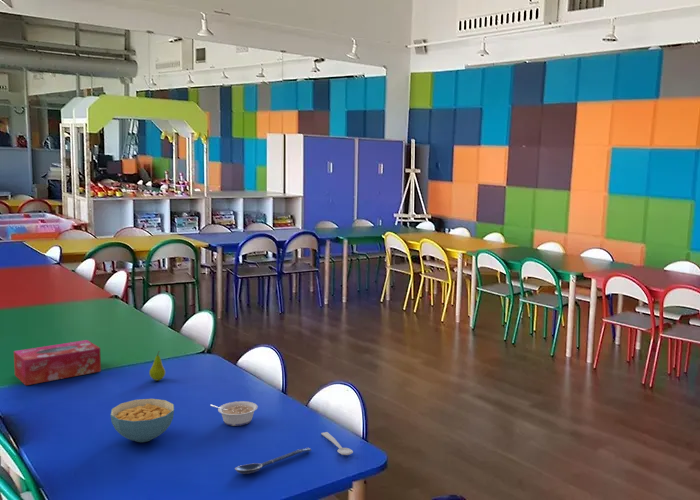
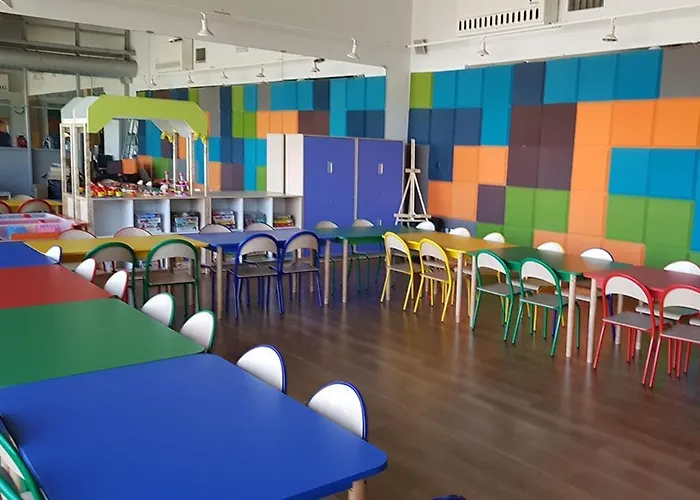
- spoon [234,447,312,475]
- legume [209,400,259,427]
- fruit [148,351,166,381]
- cereal bowl [110,398,175,443]
- spoon [320,431,354,456]
- tissue box [13,339,102,386]
